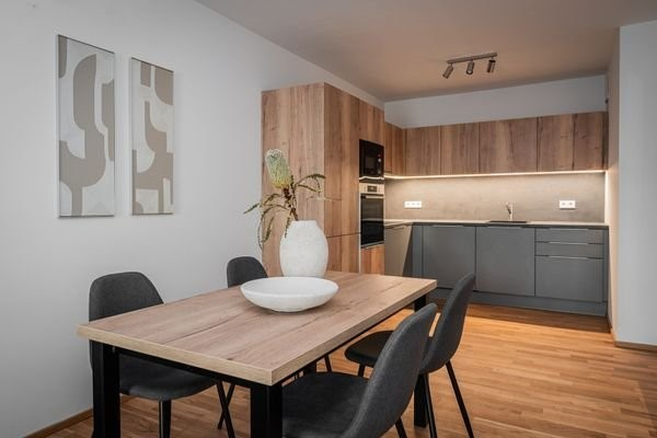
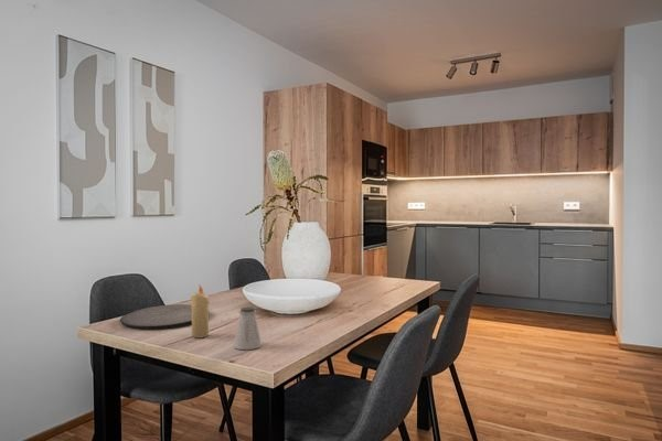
+ saltshaker [233,306,263,351]
+ plate [119,303,192,330]
+ candle [190,284,211,338]
